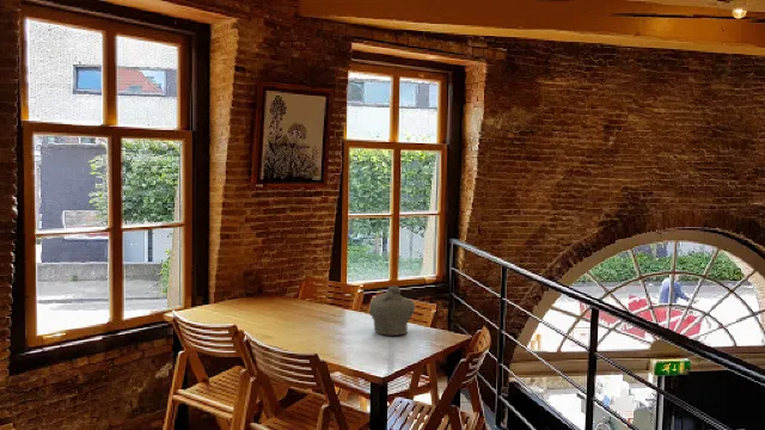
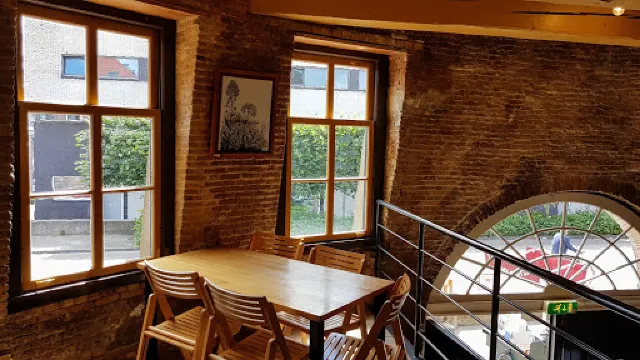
- jar [368,285,416,337]
